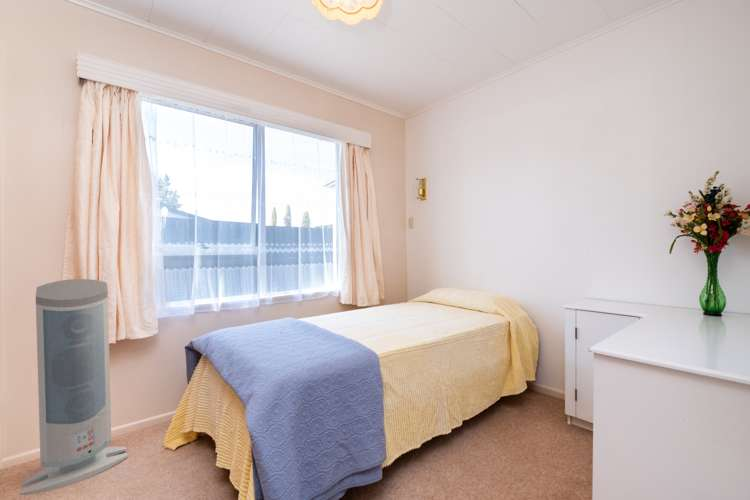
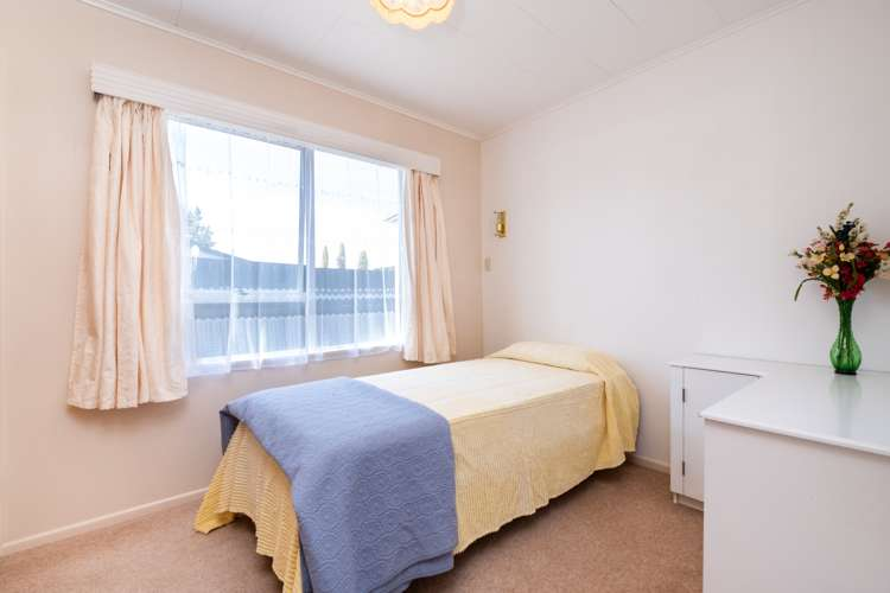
- air purifier [19,278,129,496]
